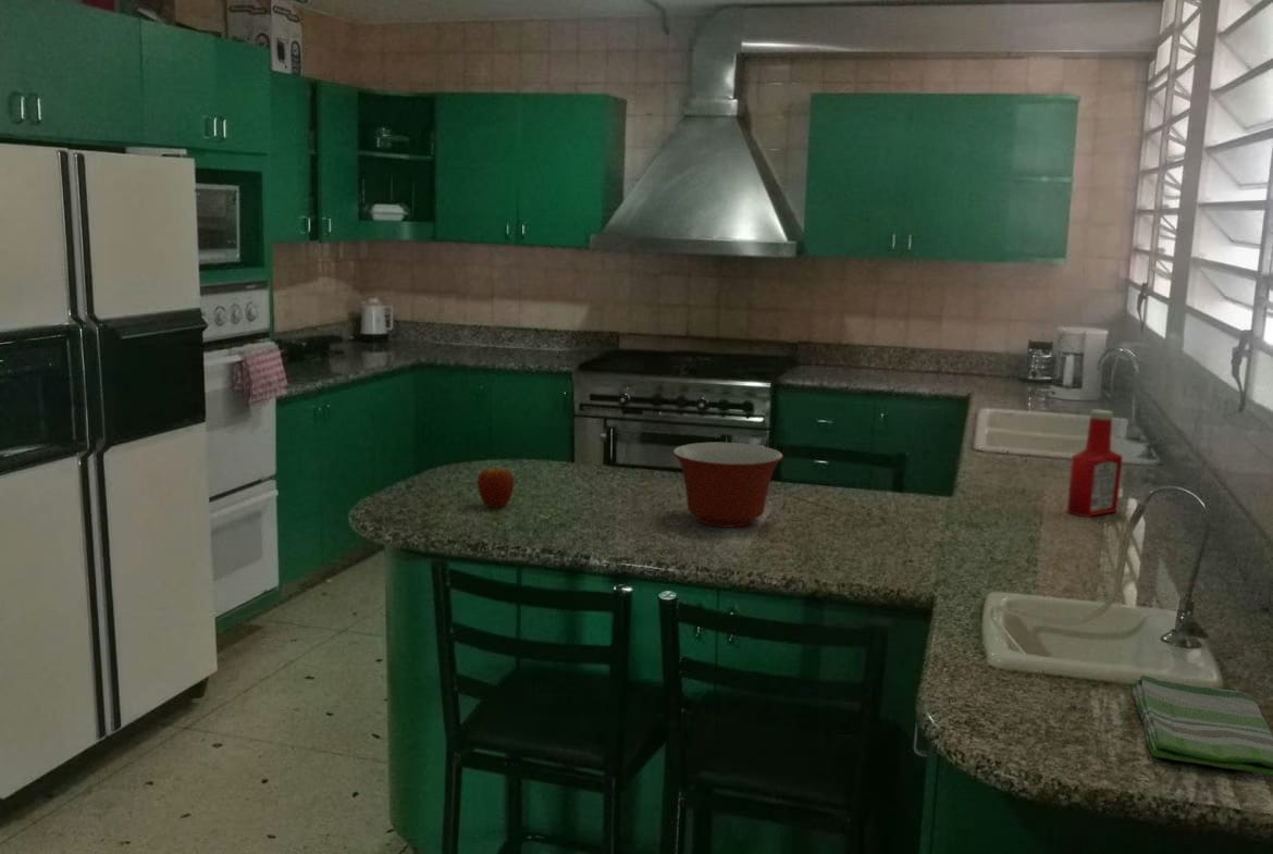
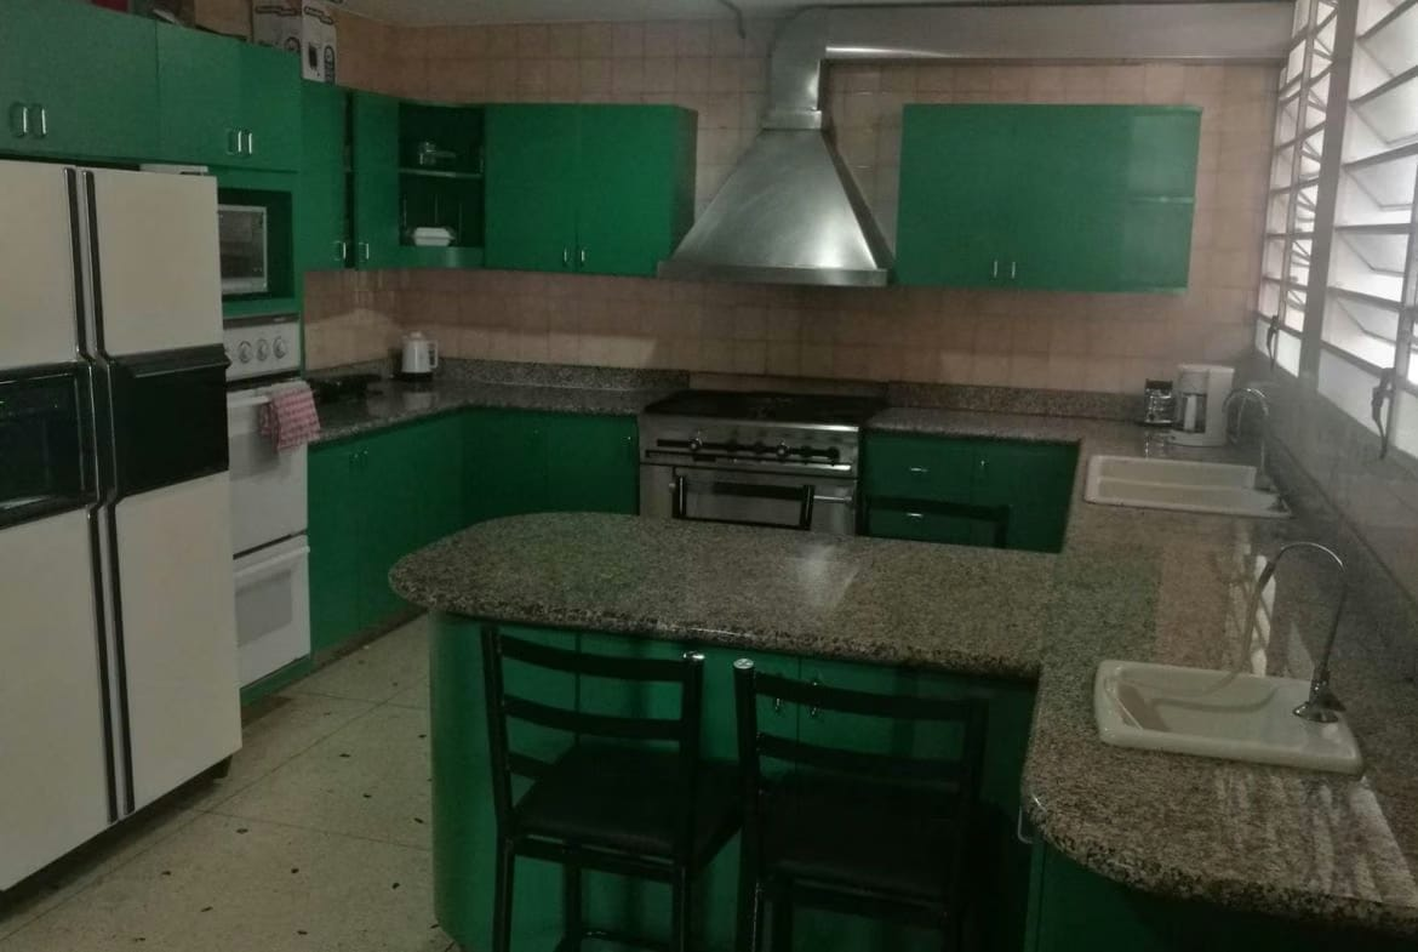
- dish towel [1130,673,1273,777]
- soap bottle [1066,409,1124,518]
- fruit [477,463,515,509]
- mixing bowl [672,442,784,529]
